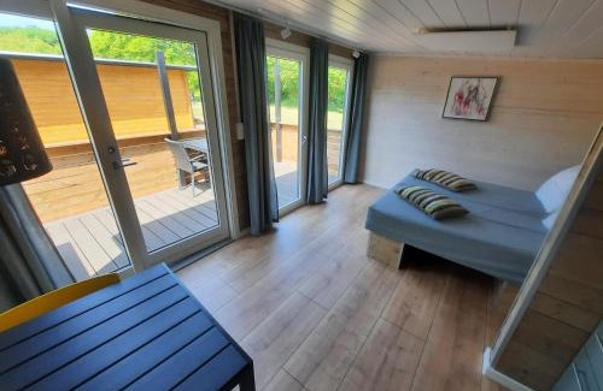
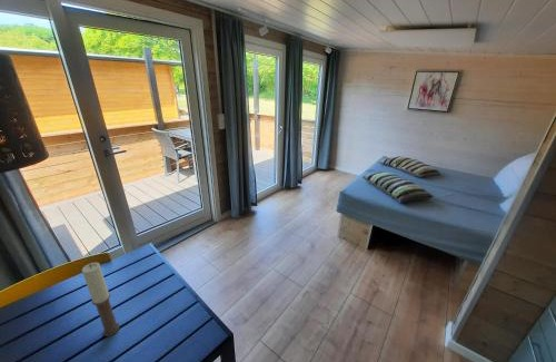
+ candle [81,262,121,337]
